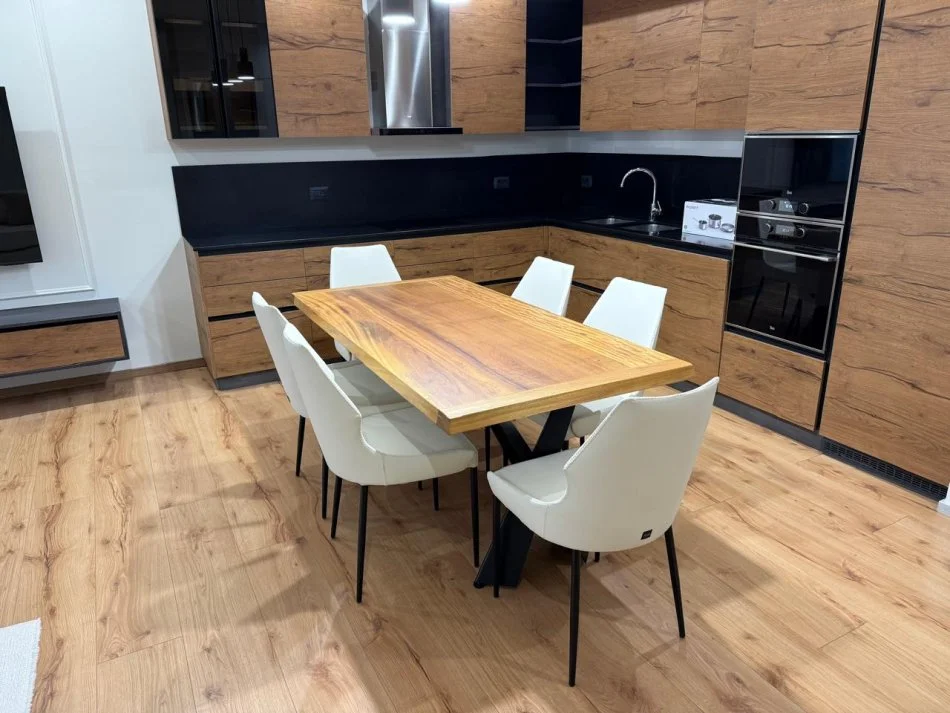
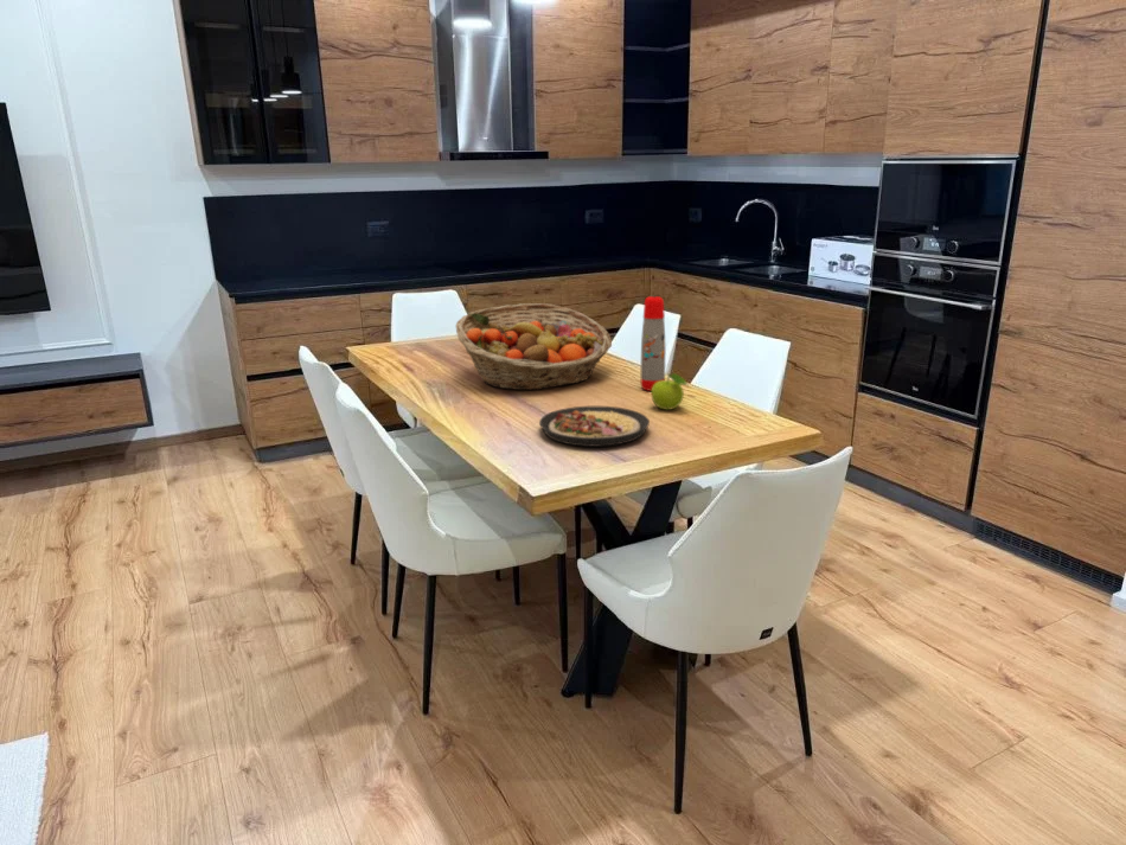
+ fruit basket [454,302,613,391]
+ fruit [650,372,689,411]
+ plate [538,405,651,448]
+ water bottle [640,295,666,392]
